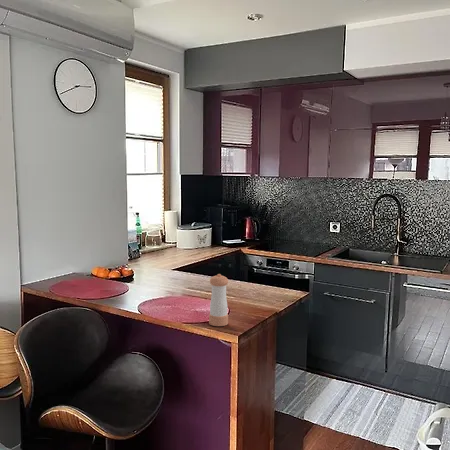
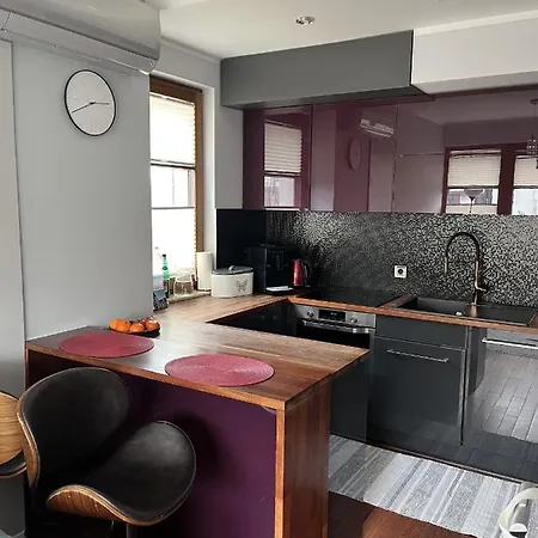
- pepper shaker [208,273,229,327]
